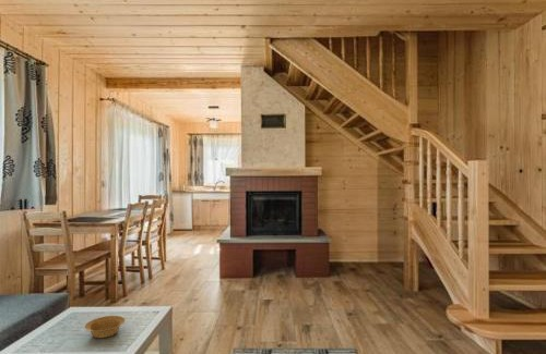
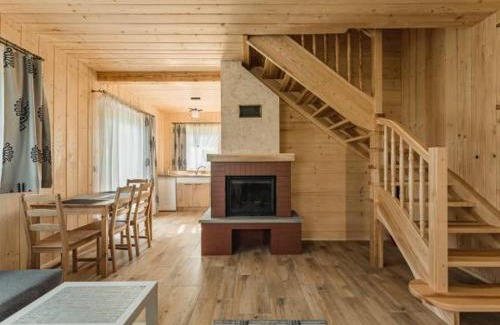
- bowl [84,315,126,339]
